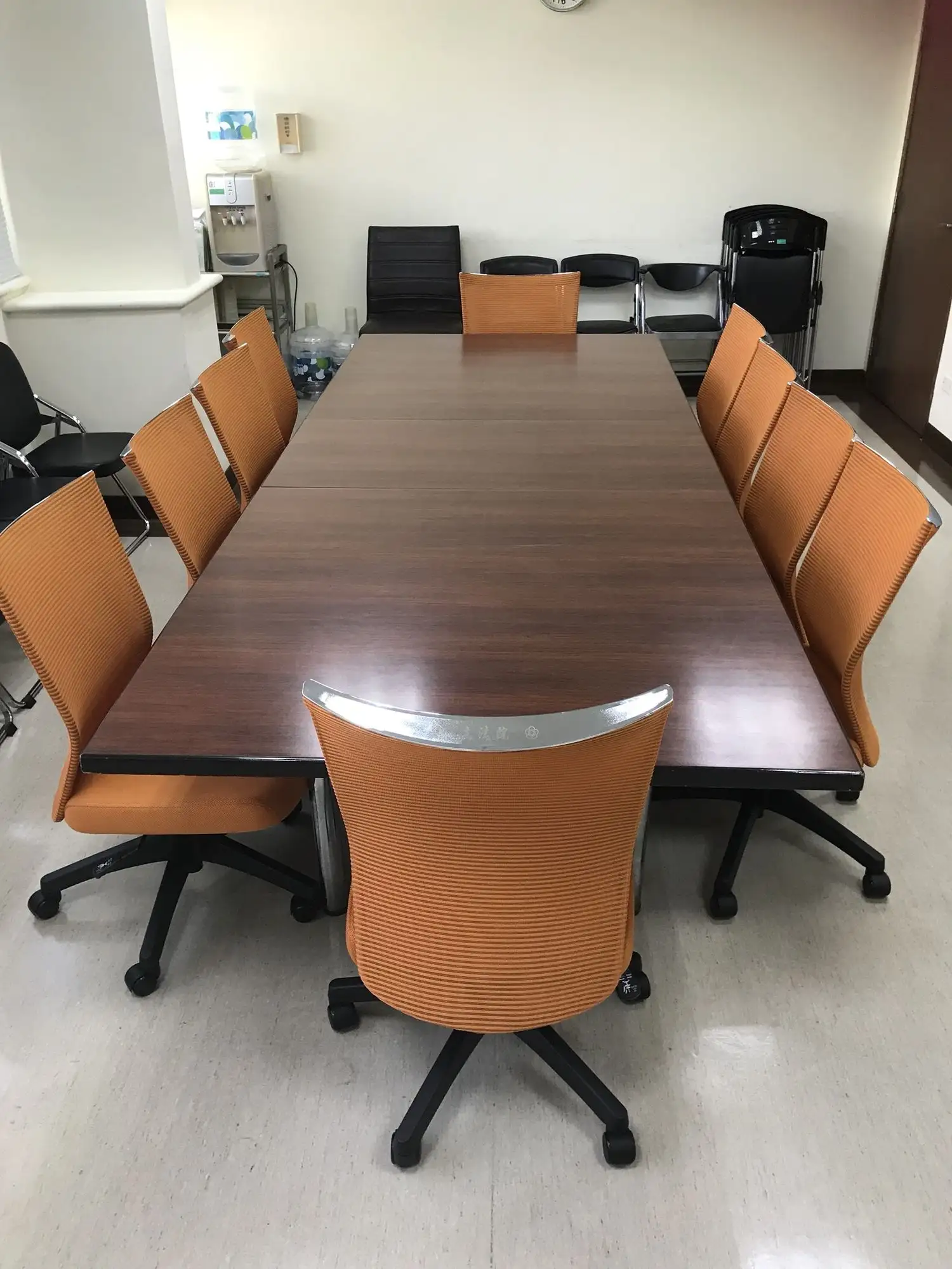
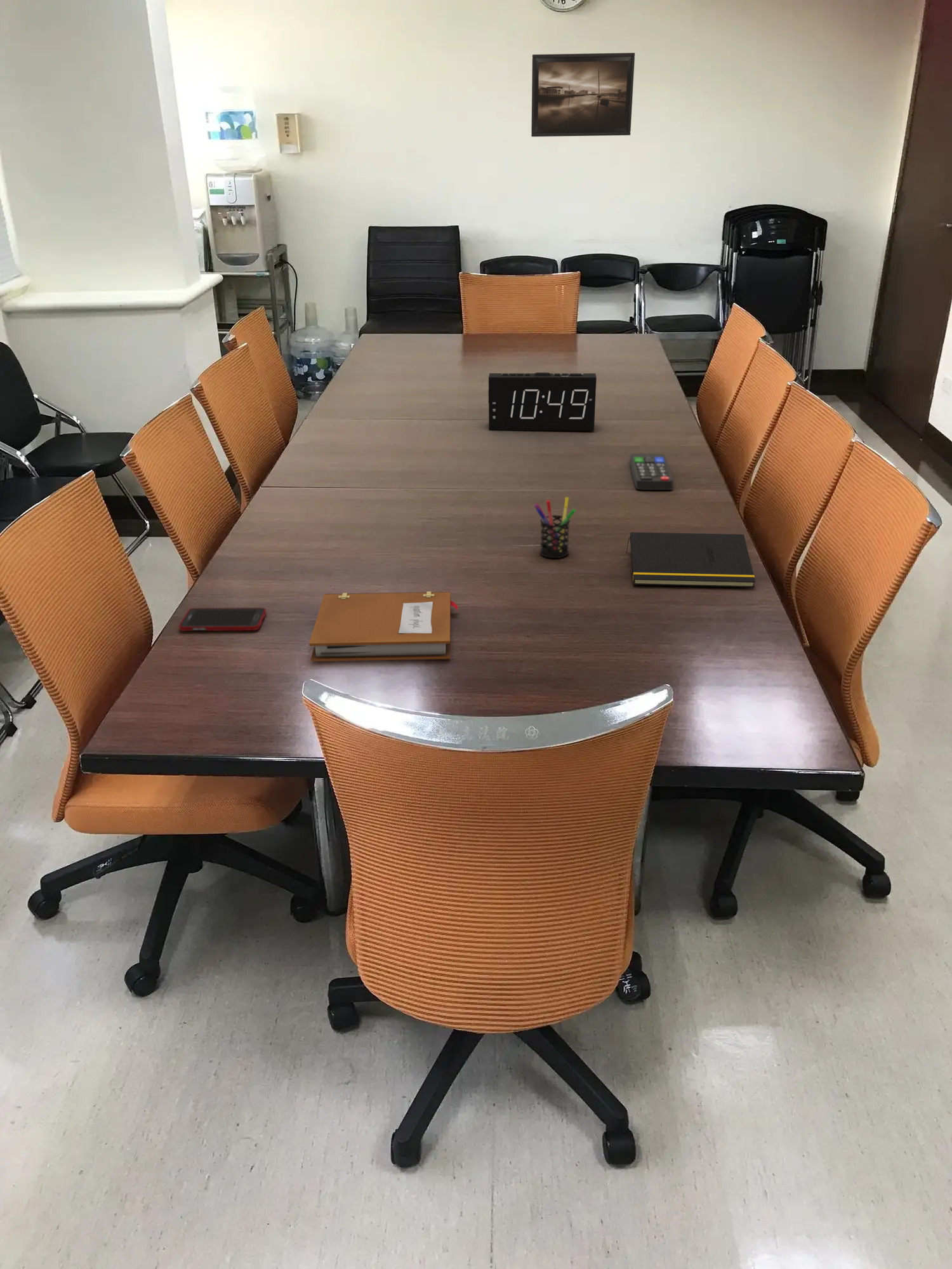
+ alarm clock [488,372,597,431]
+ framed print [531,52,635,137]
+ remote control [629,453,673,491]
+ pen holder [533,496,576,559]
+ notebook [308,591,459,662]
+ notepad [625,531,756,588]
+ cell phone [178,607,267,632]
